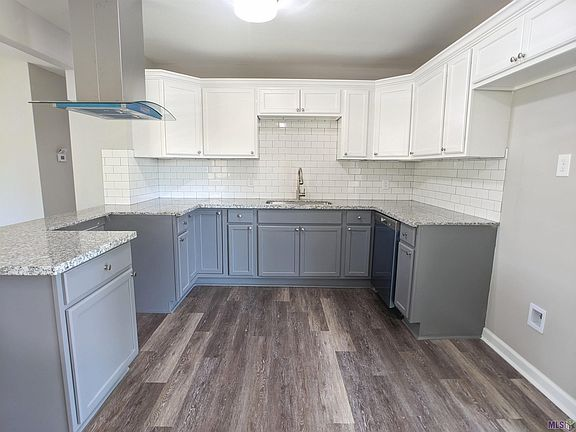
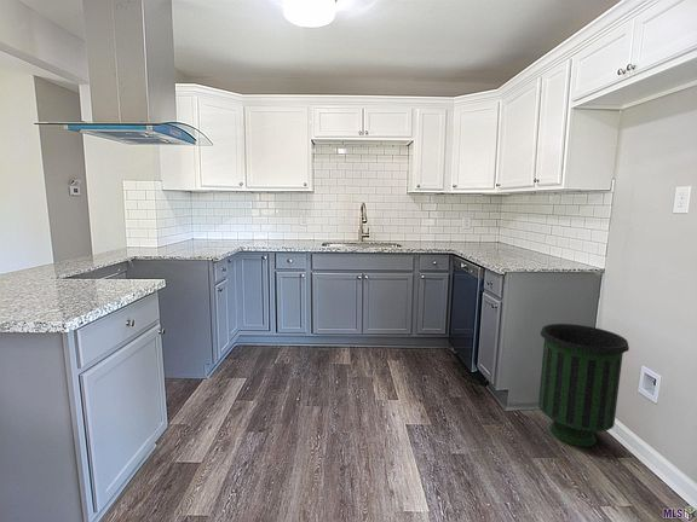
+ trash can [537,323,630,448]
